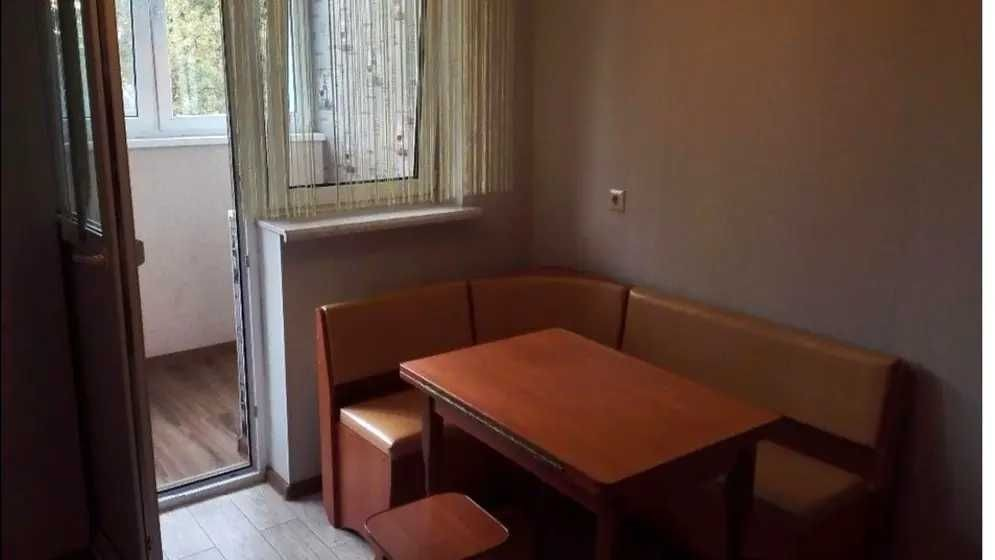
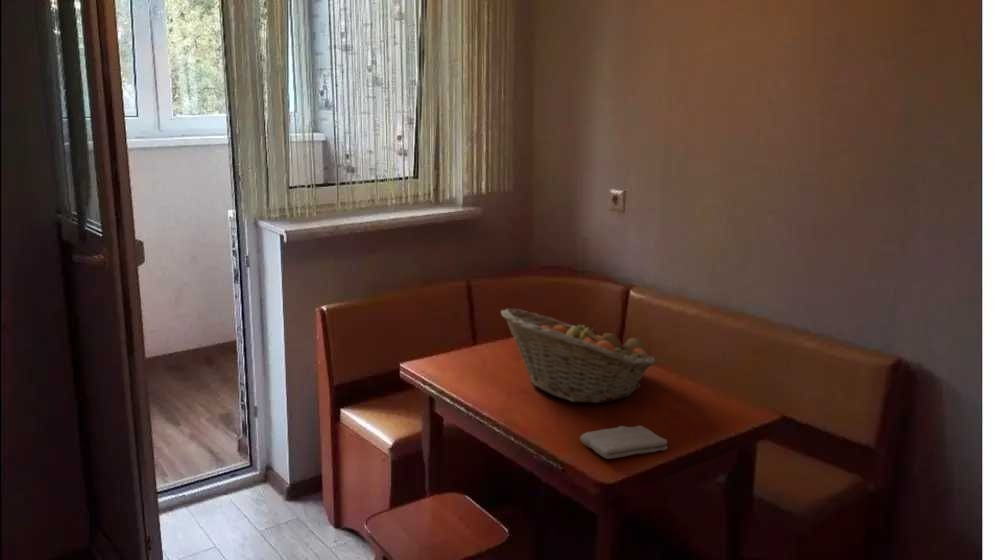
+ fruit basket [500,308,657,404]
+ washcloth [579,425,668,460]
